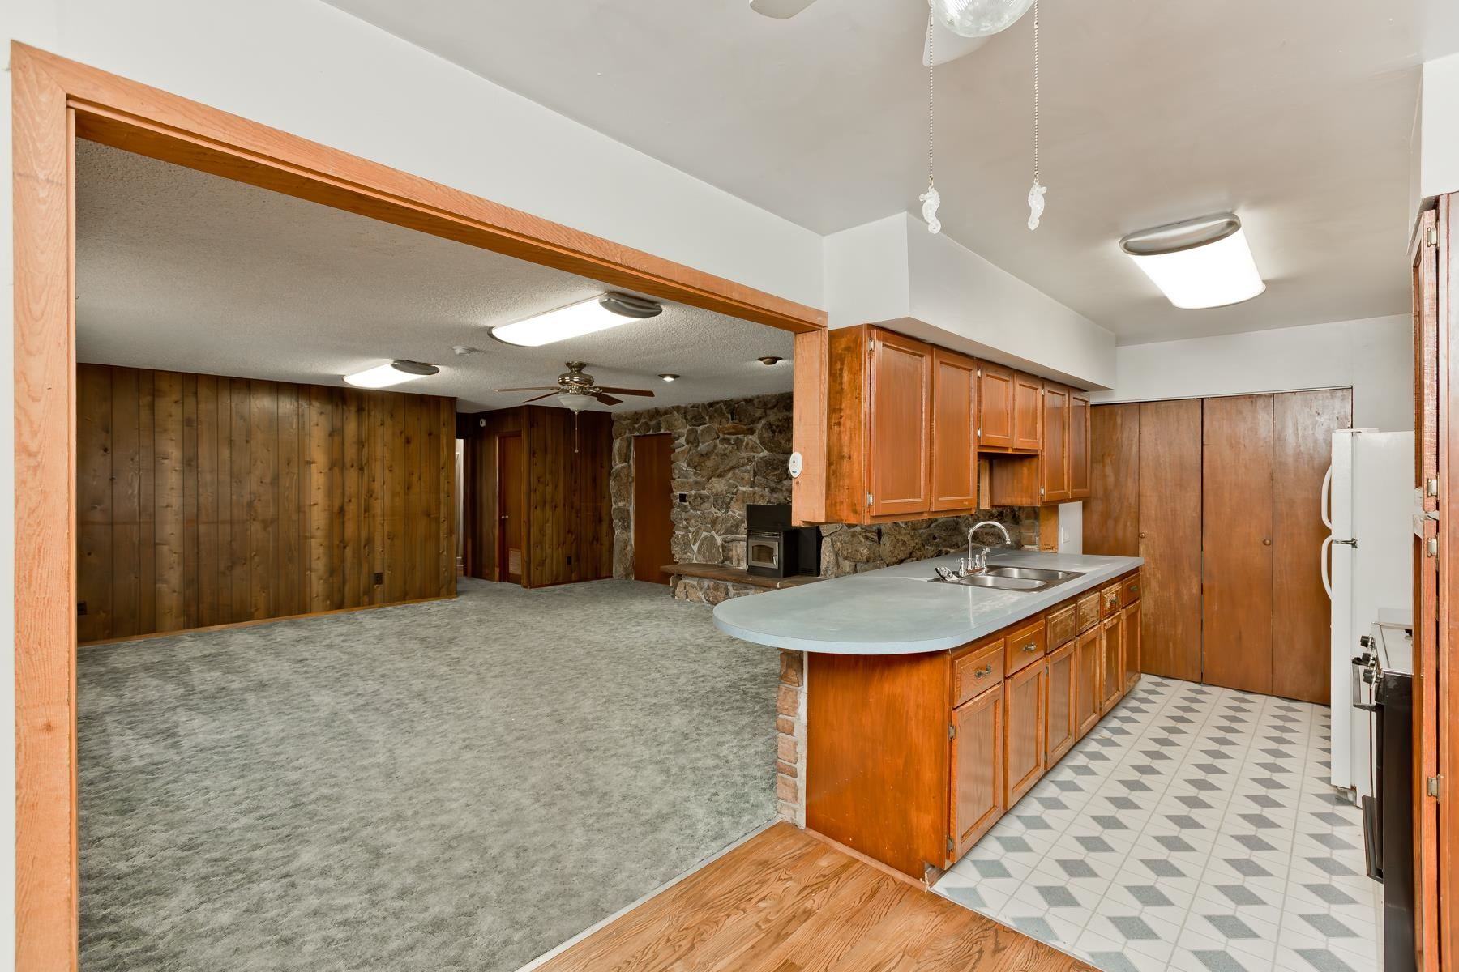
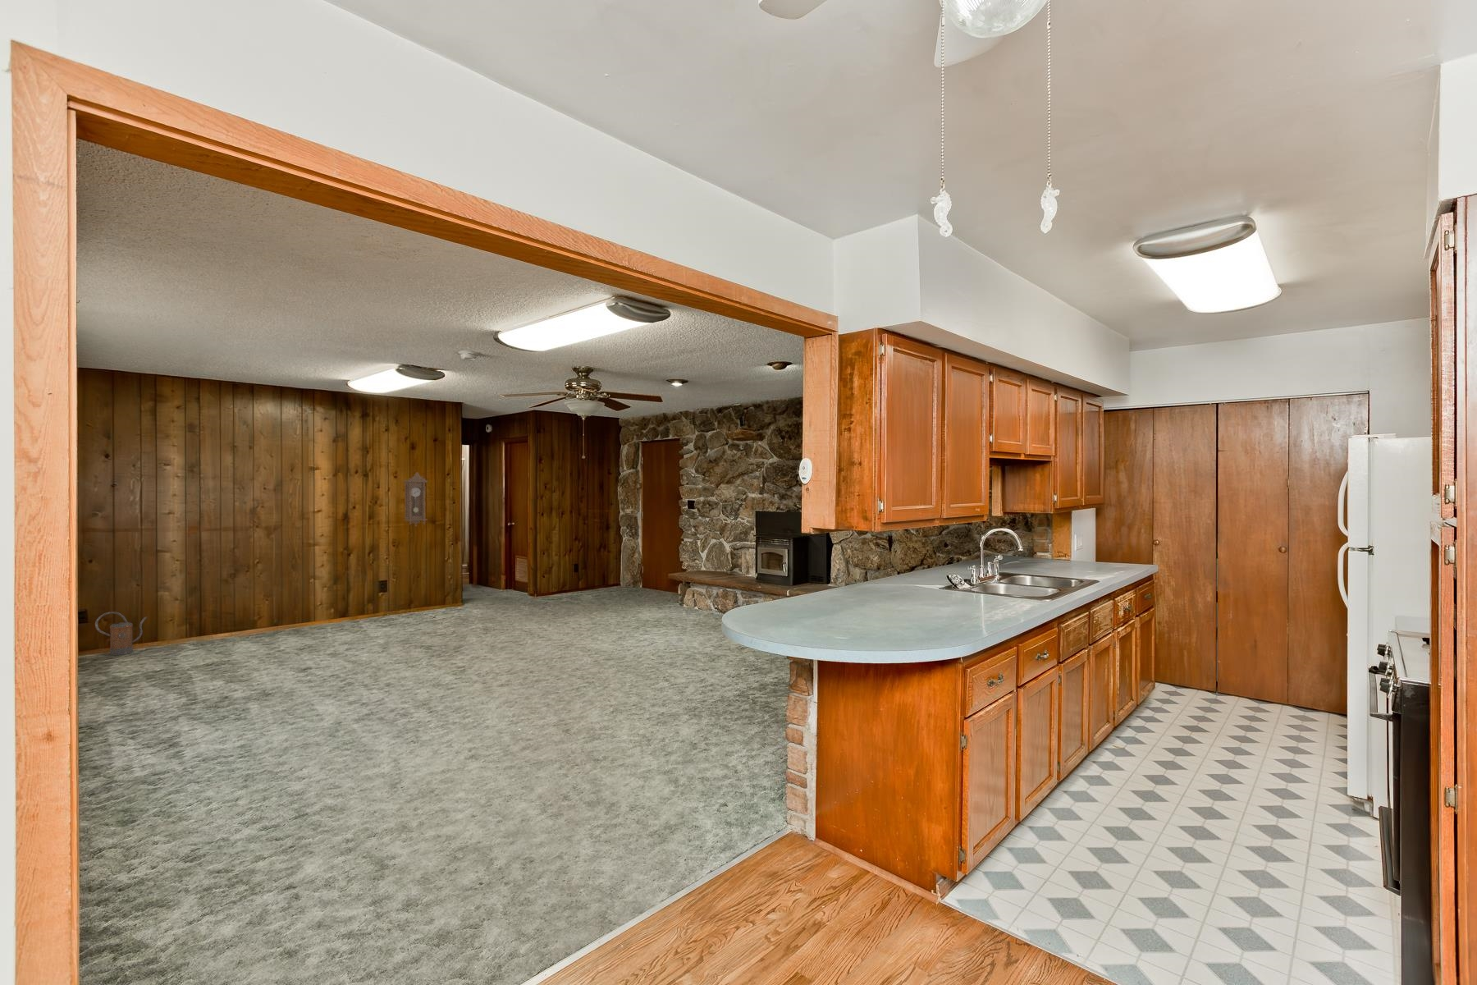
+ watering can [95,611,147,656]
+ pendulum clock [402,472,429,528]
